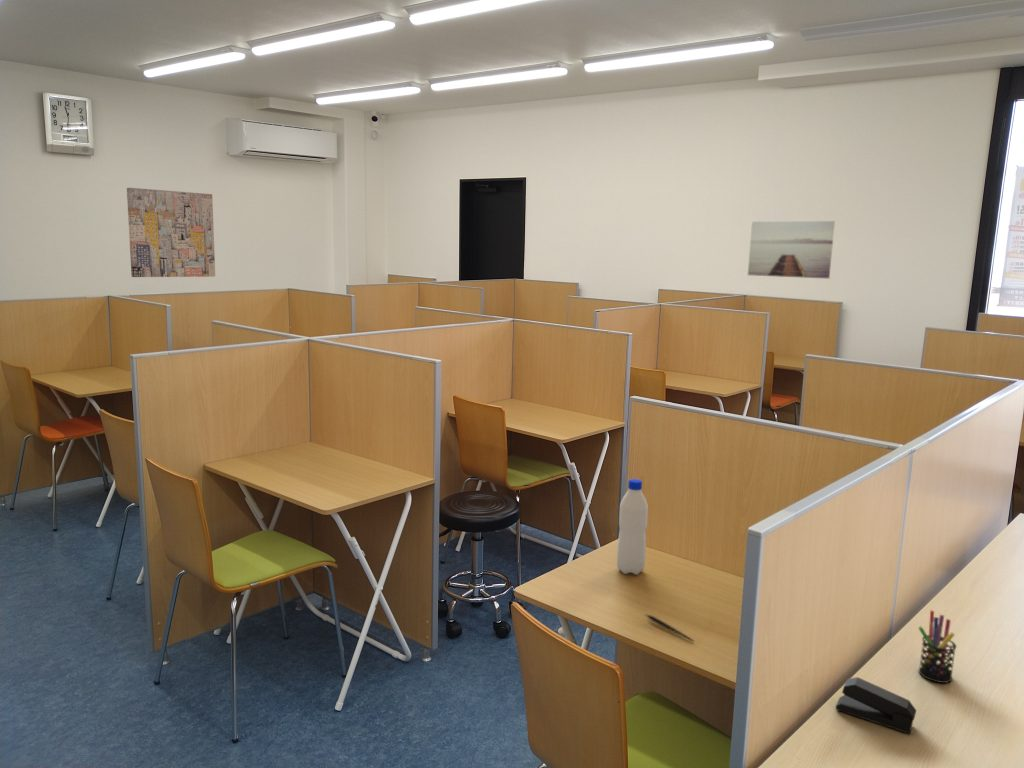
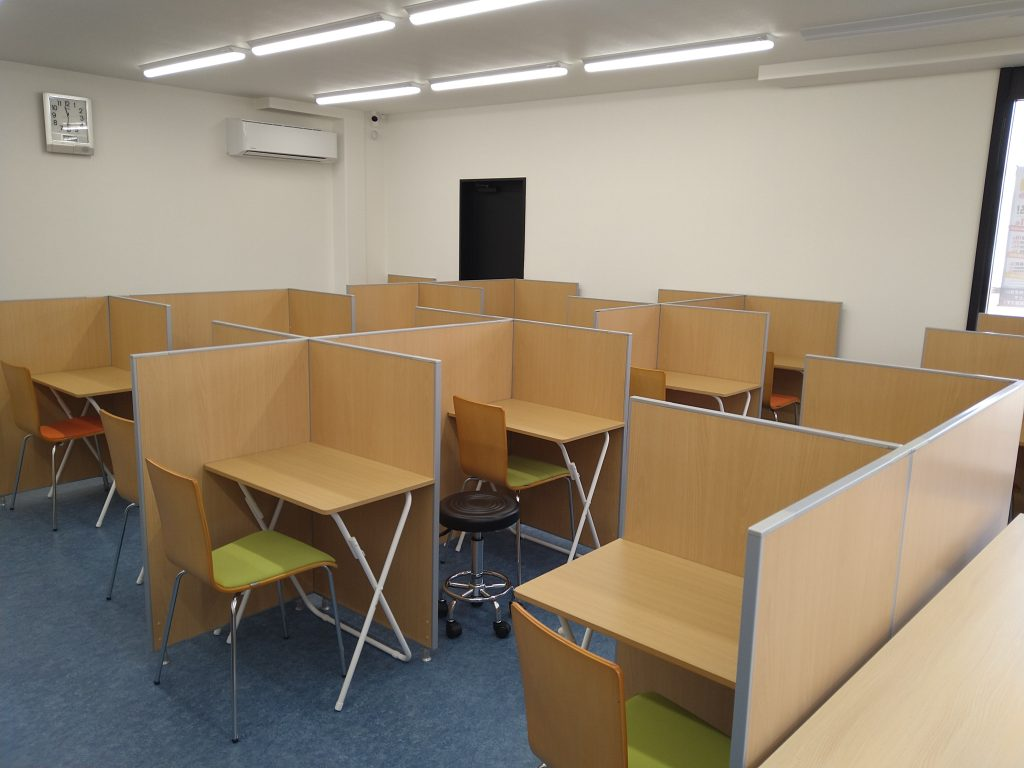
- pen holder [917,609,957,684]
- wall art [126,187,216,278]
- pen [645,613,695,643]
- water bottle [616,478,649,576]
- stapler [835,676,917,735]
- wall art [747,220,836,280]
